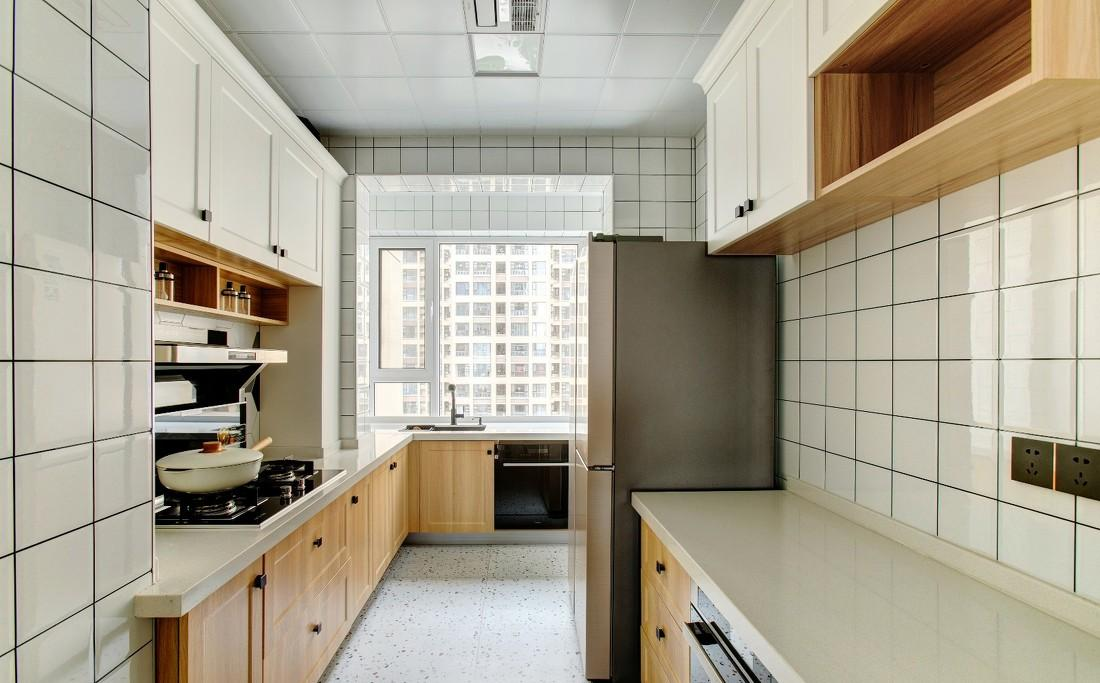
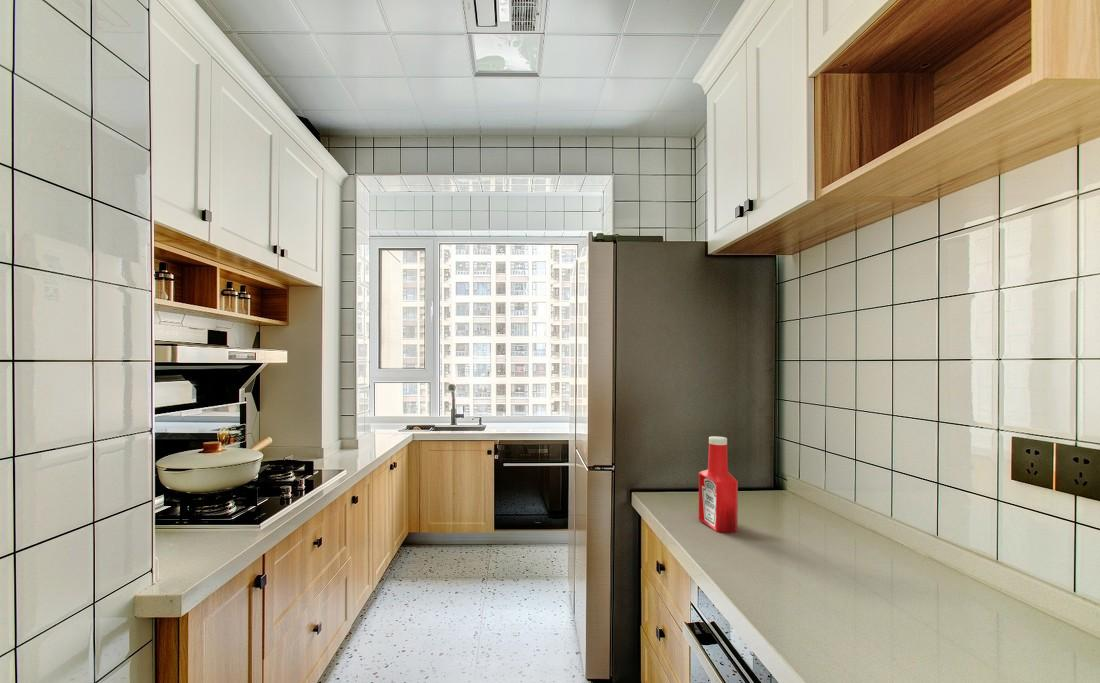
+ soap bottle [698,435,739,534]
